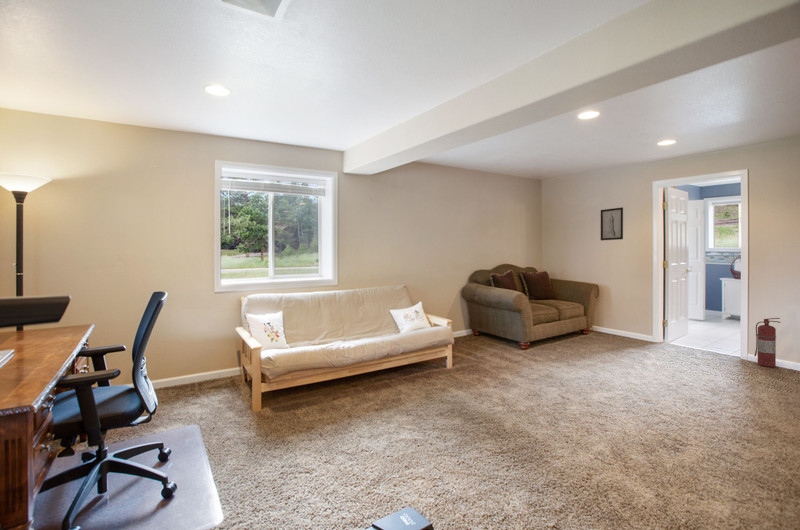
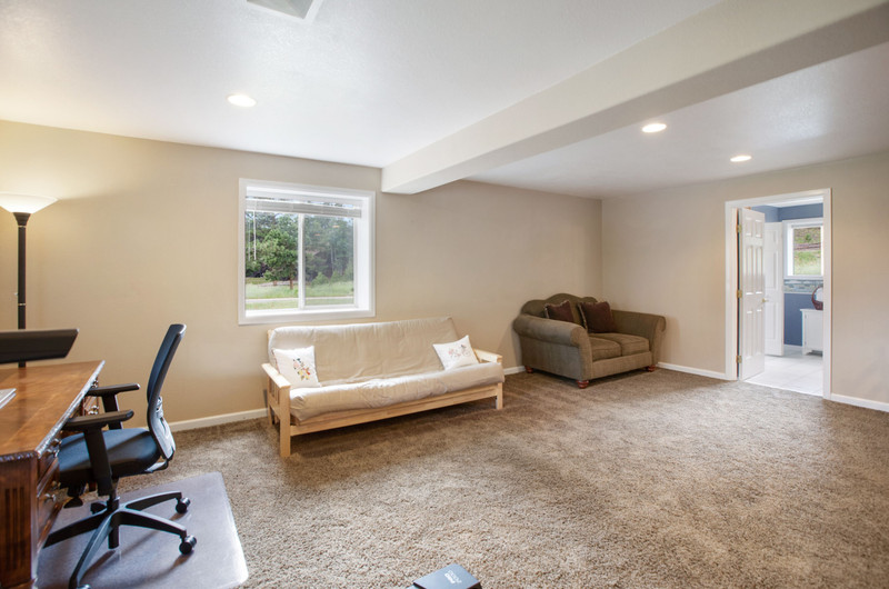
- fire extinguisher [753,317,781,368]
- wall art [600,206,624,241]
